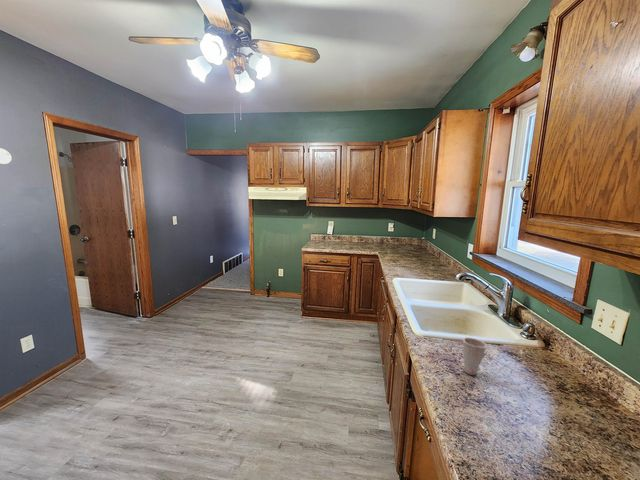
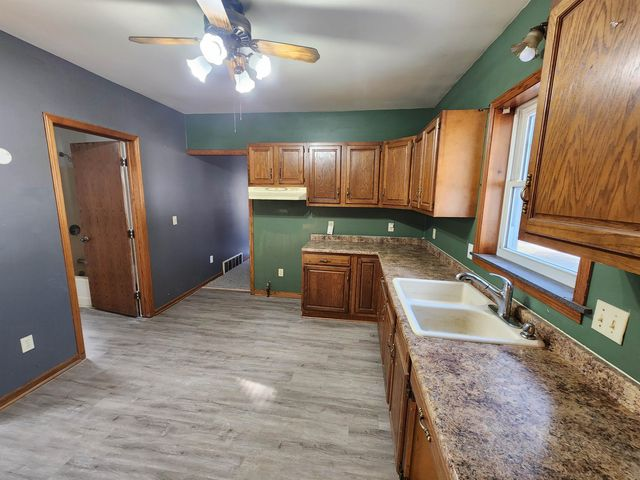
- cup [462,337,488,376]
